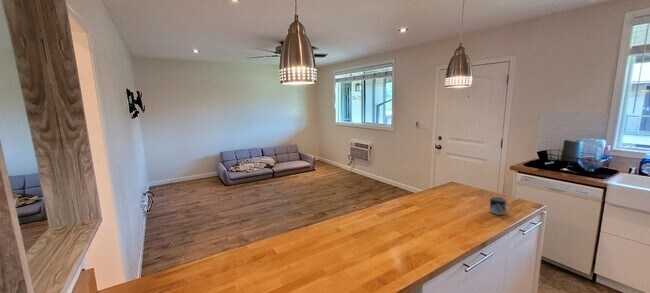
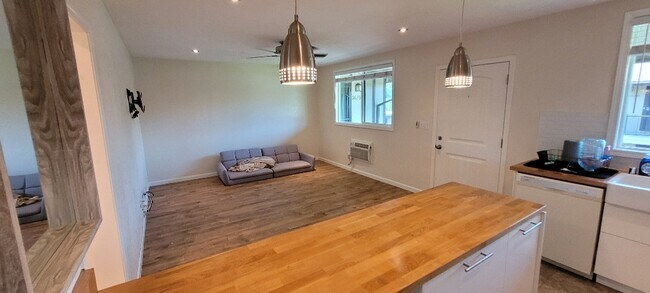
- mug [488,196,513,216]
